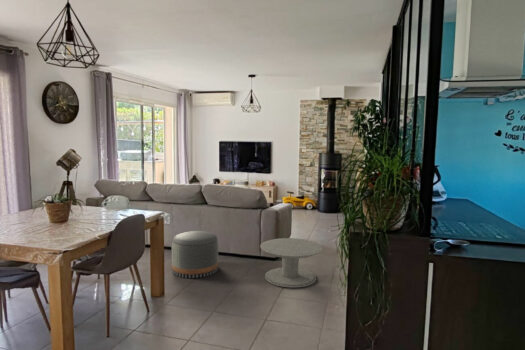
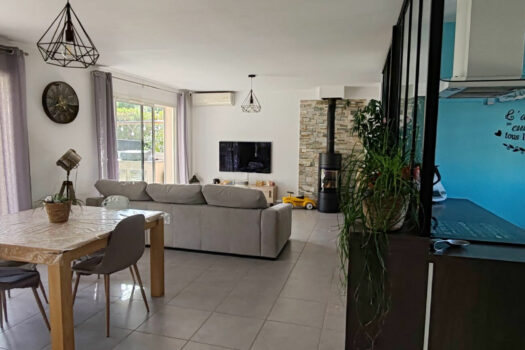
- pouf [171,230,219,279]
- side table [259,237,323,289]
